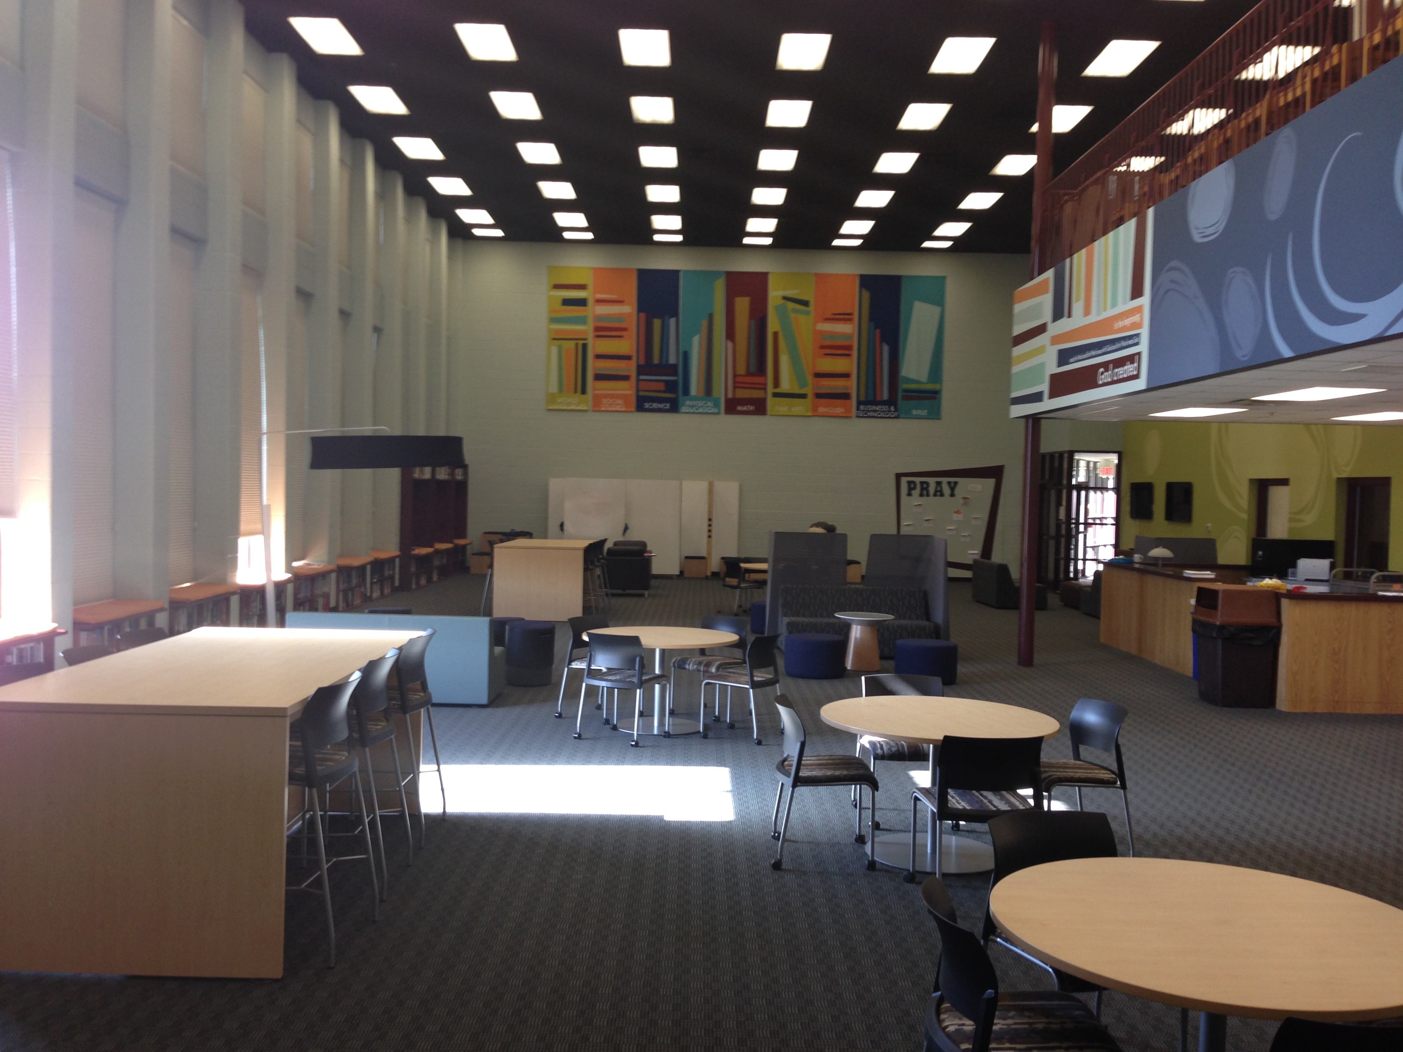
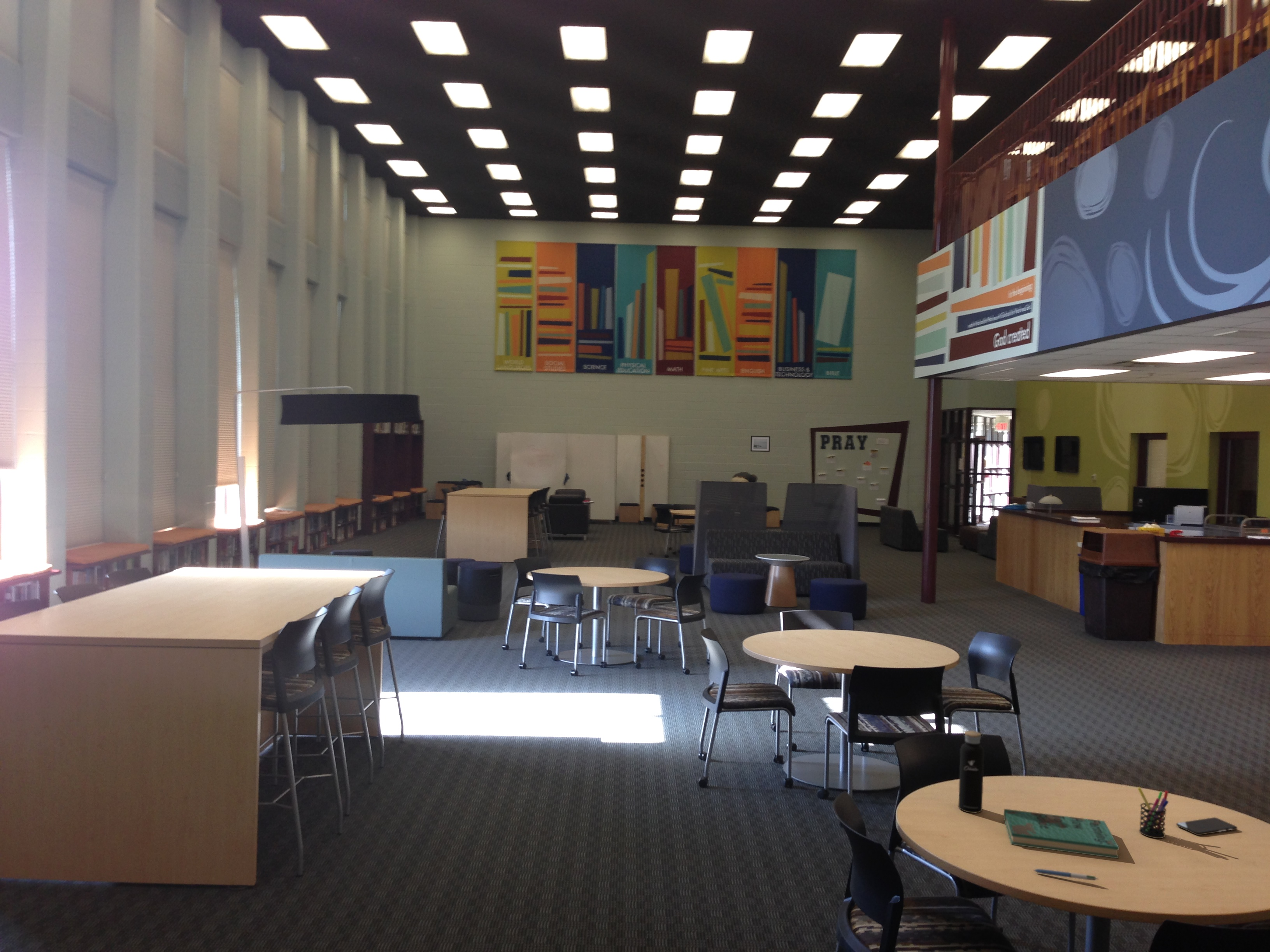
+ pen [1033,868,1099,881]
+ smartphone [1176,817,1238,835]
+ pen holder [1137,787,1169,839]
+ wall art [750,436,770,452]
+ water bottle [958,724,984,814]
+ book [1003,808,1119,859]
